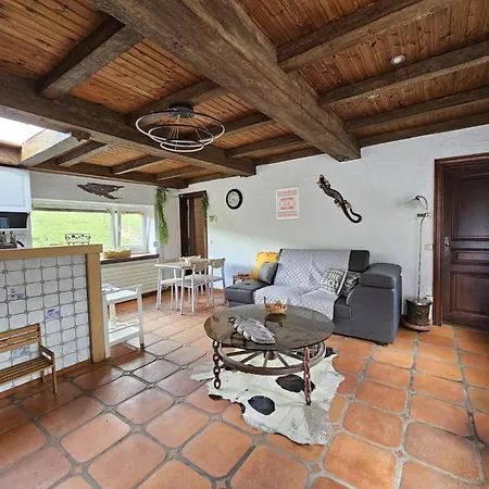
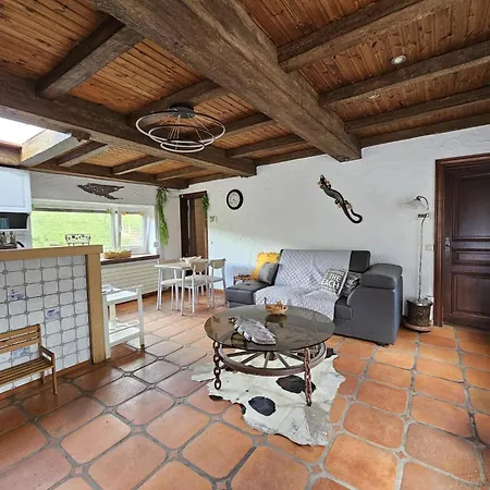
- wall art [275,185,300,222]
